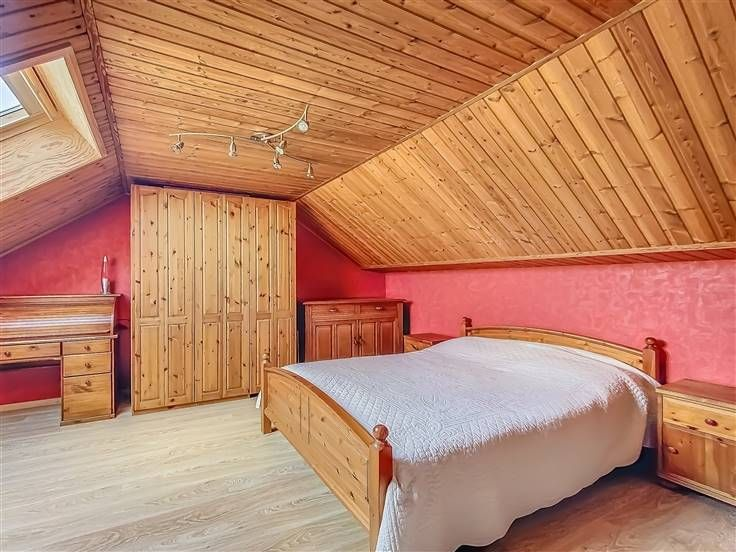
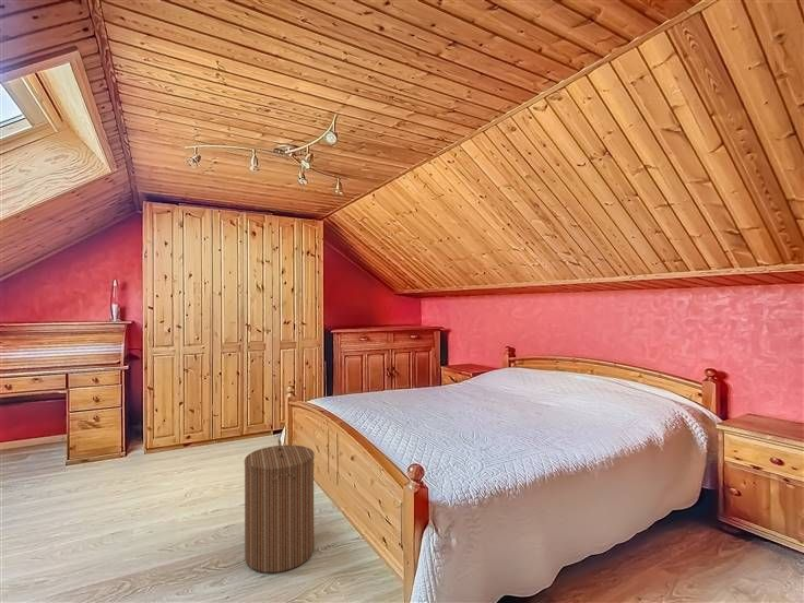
+ laundry hamper [244,438,316,574]
